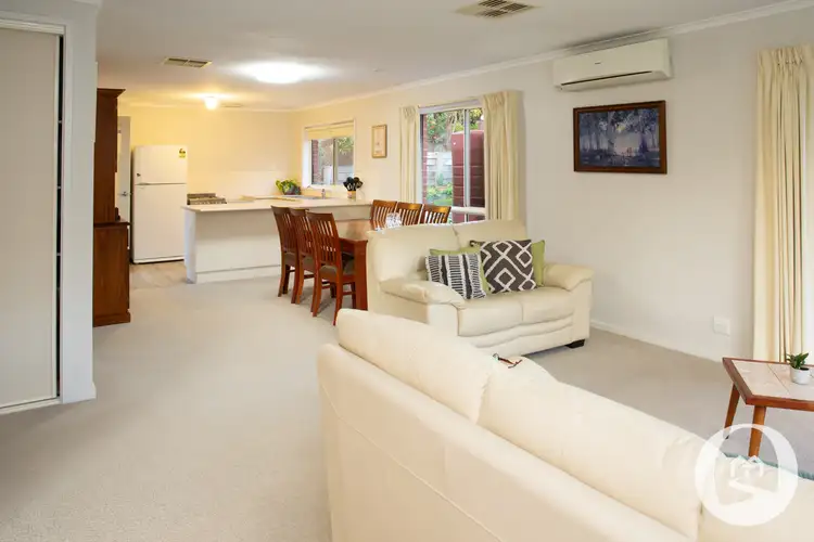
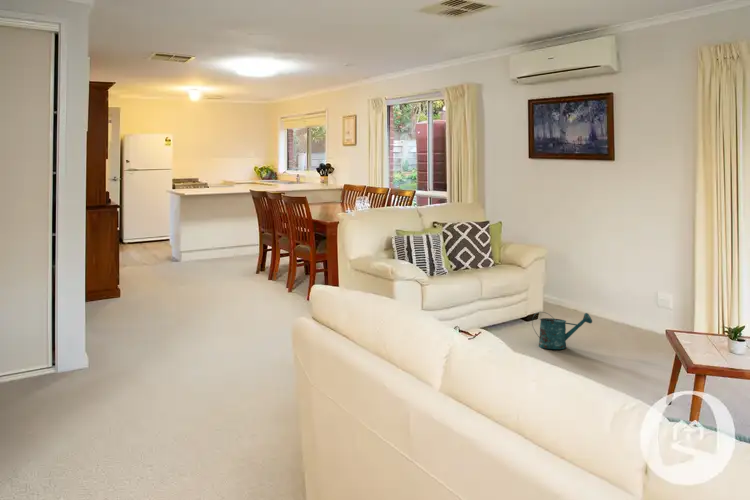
+ watering can [531,311,593,350]
